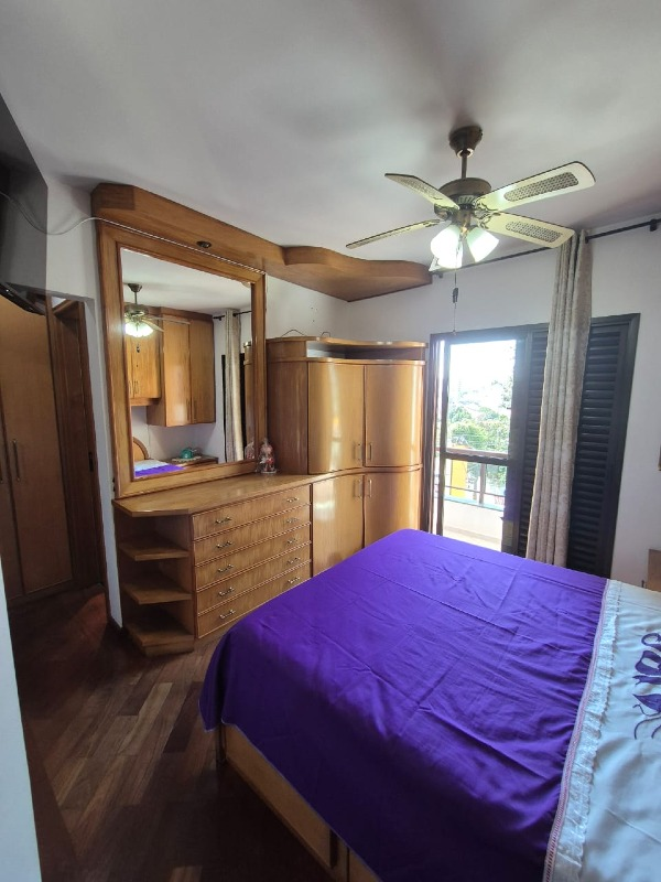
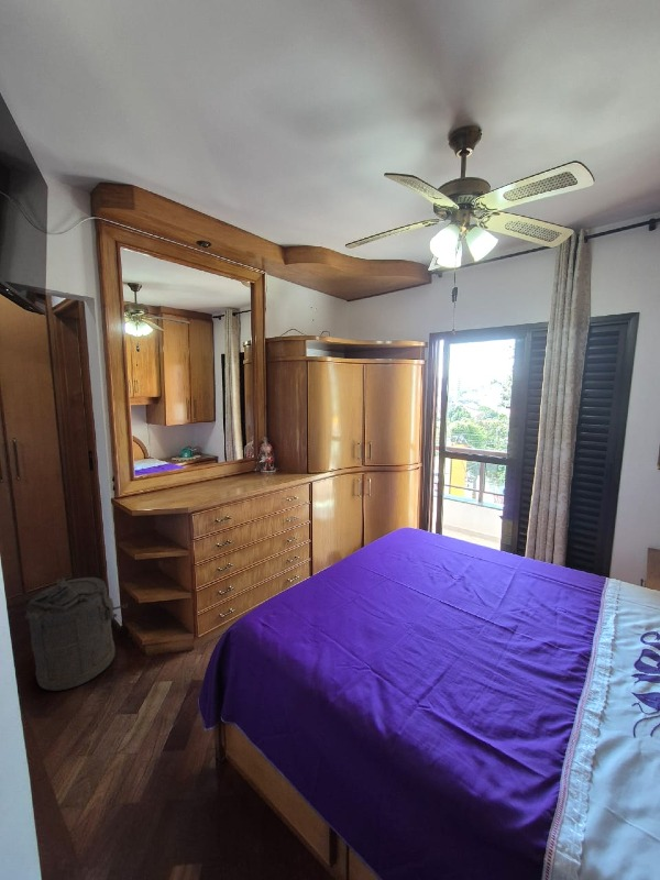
+ laundry hamper [24,576,129,692]
